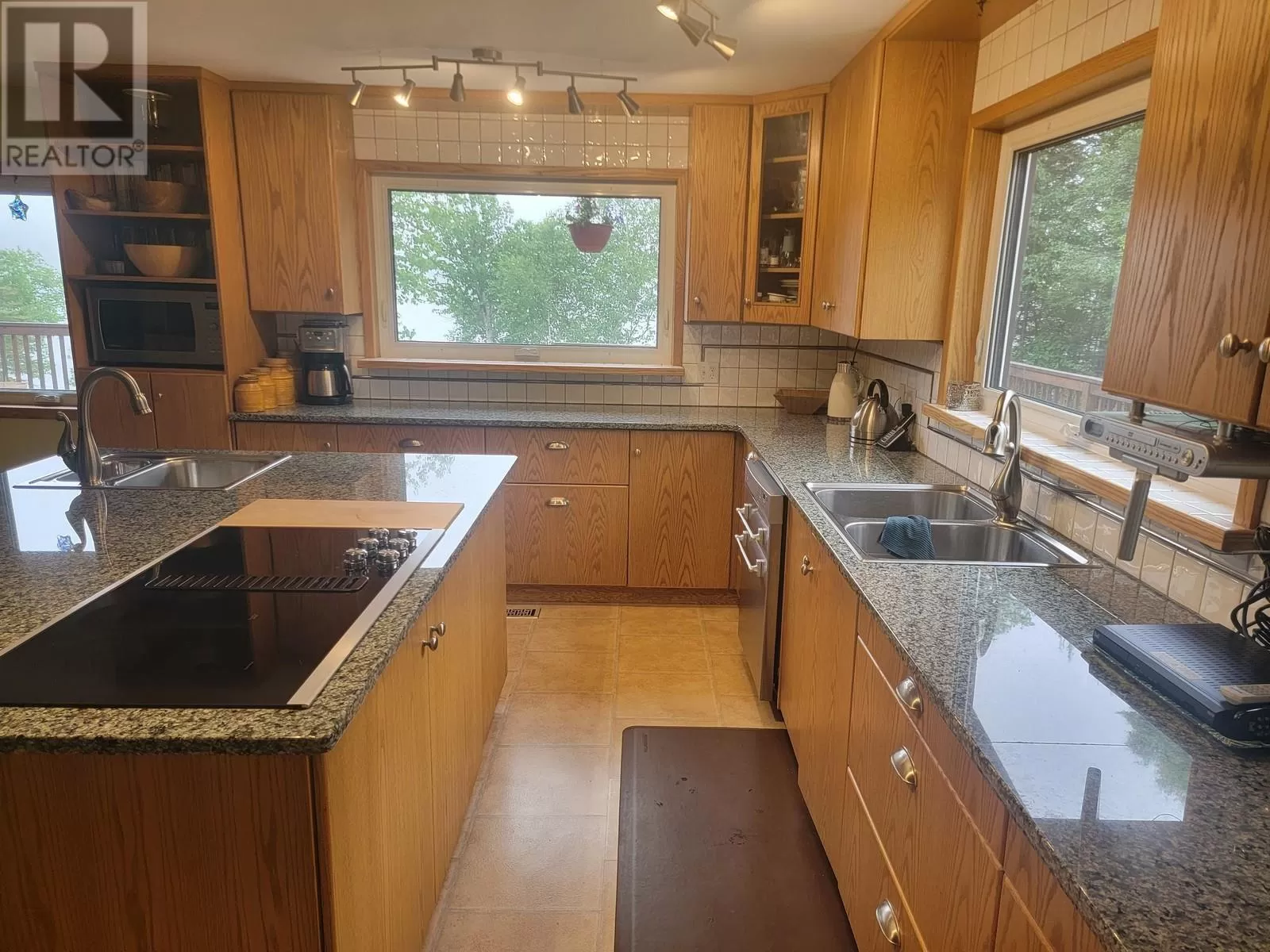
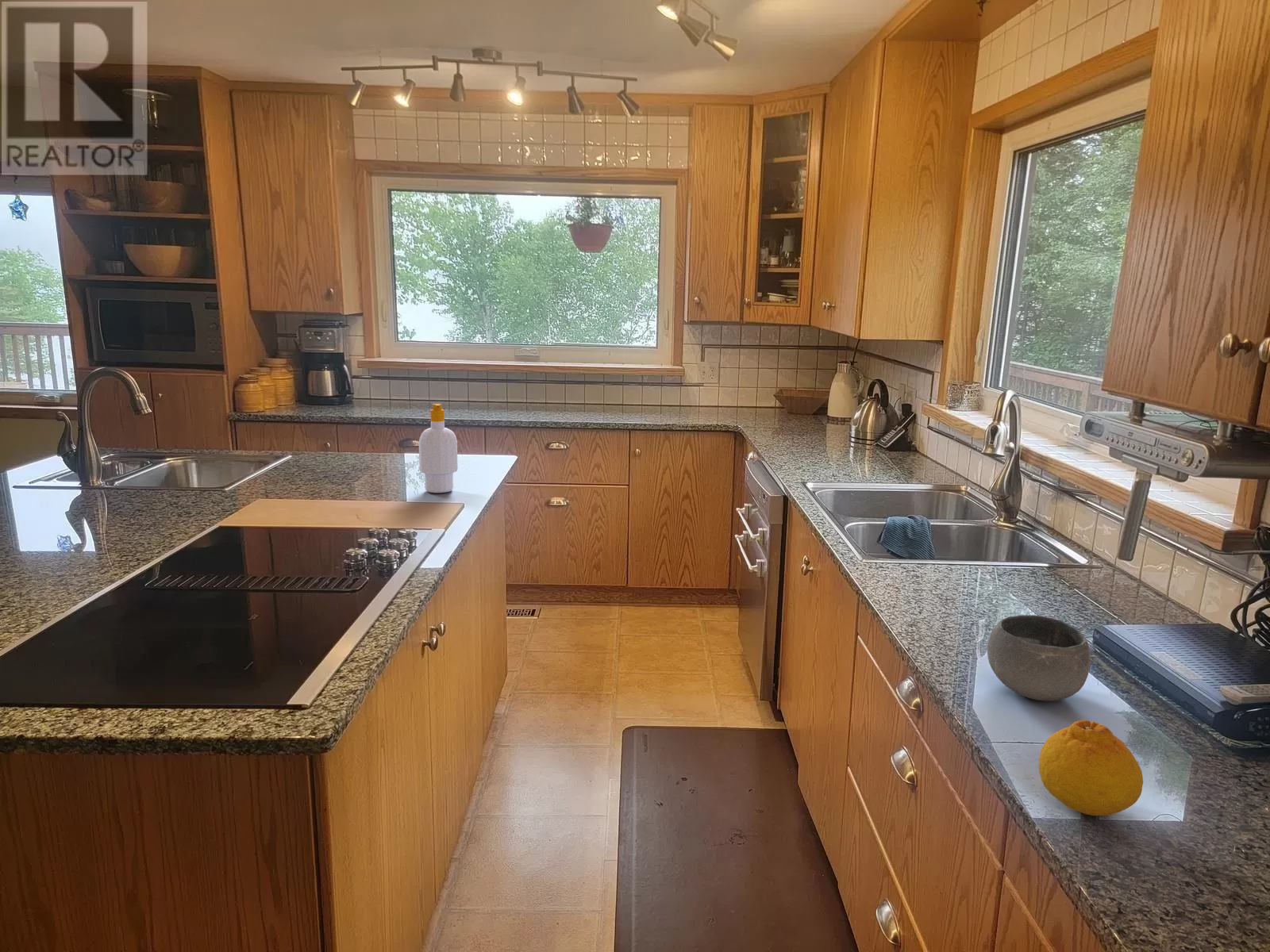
+ fruit [1038,719,1144,816]
+ soap bottle [418,403,459,493]
+ bowl [987,614,1091,701]
